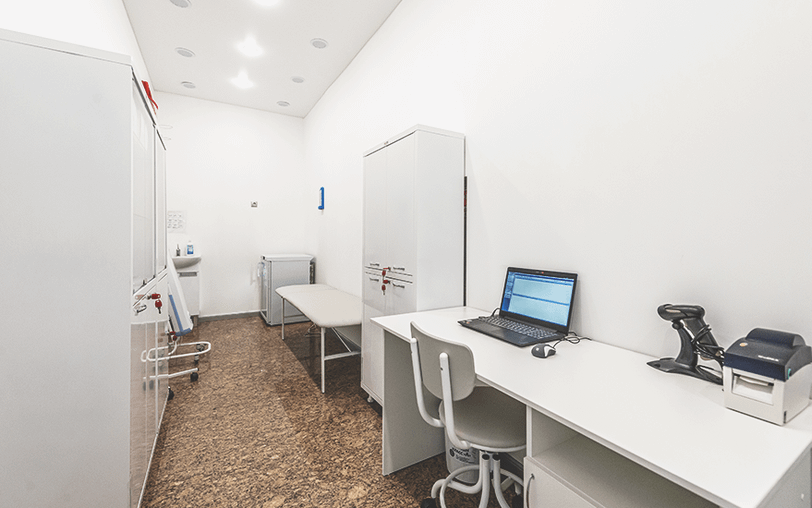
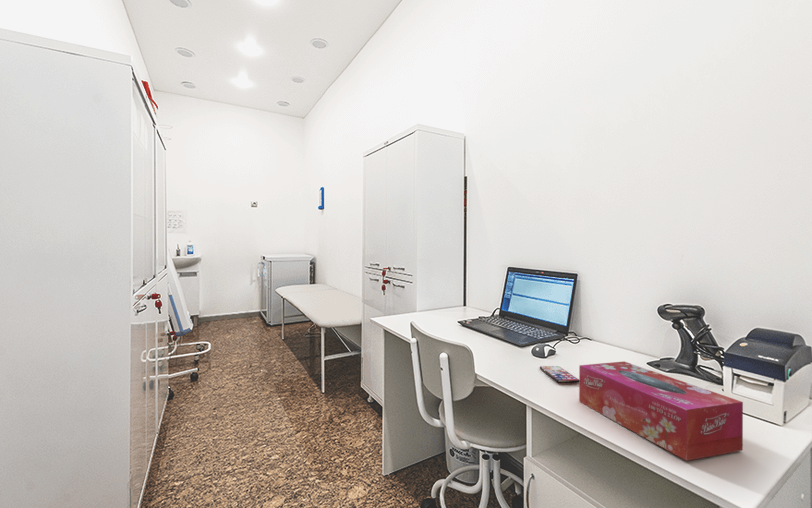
+ tissue box [578,360,744,462]
+ smartphone [539,365,579,384]
